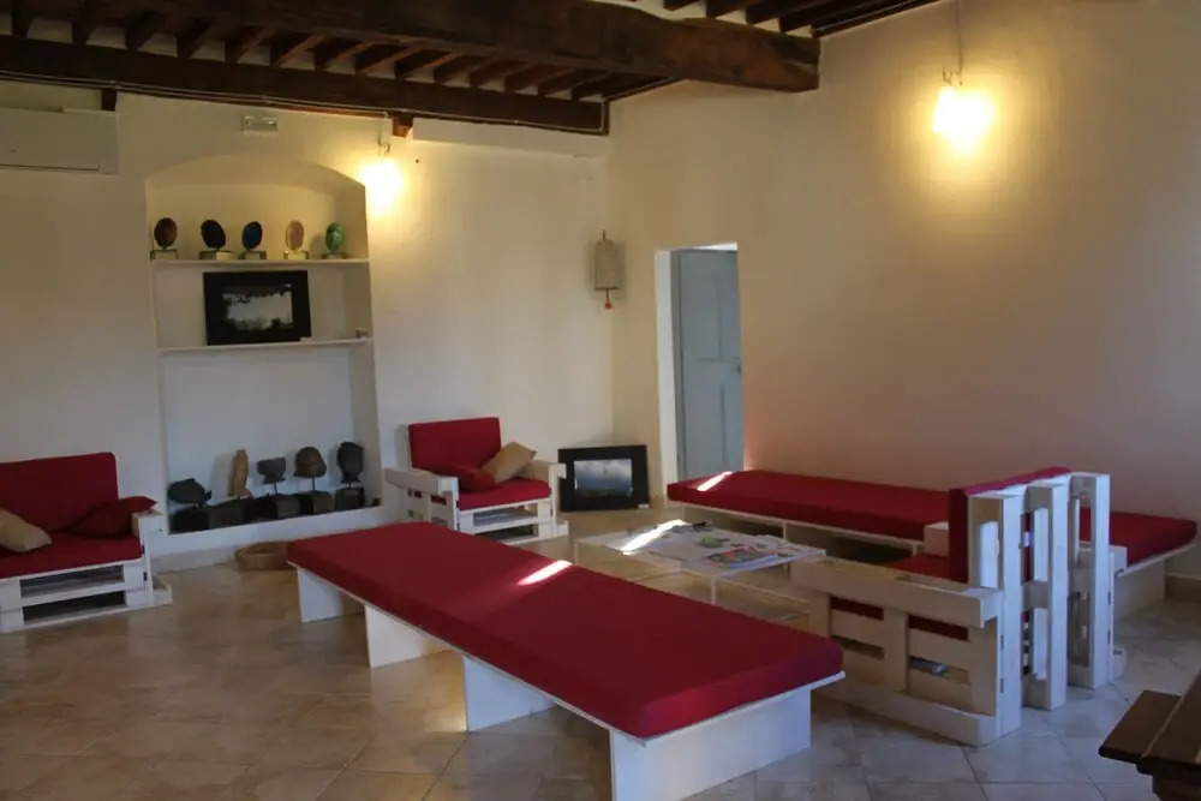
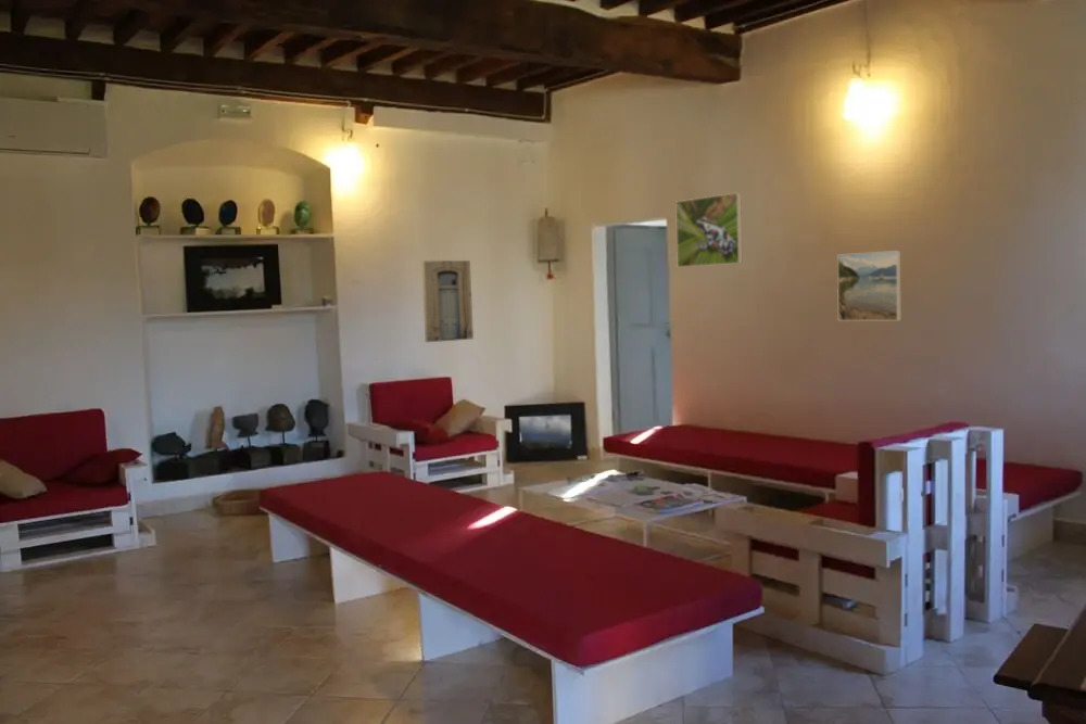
+ wall art [420,259,475,343]
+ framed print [836,250,902,322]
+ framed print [674,191,743,268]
